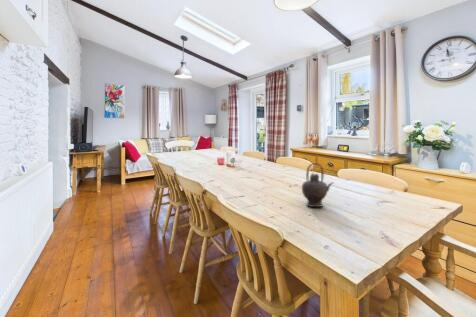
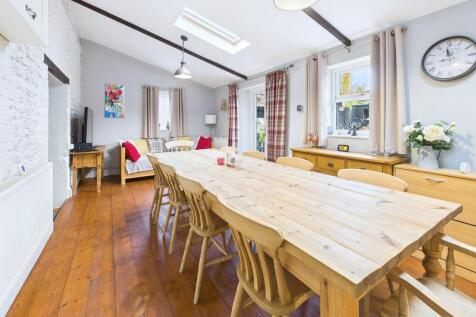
- teapot [301,162,335,208]
